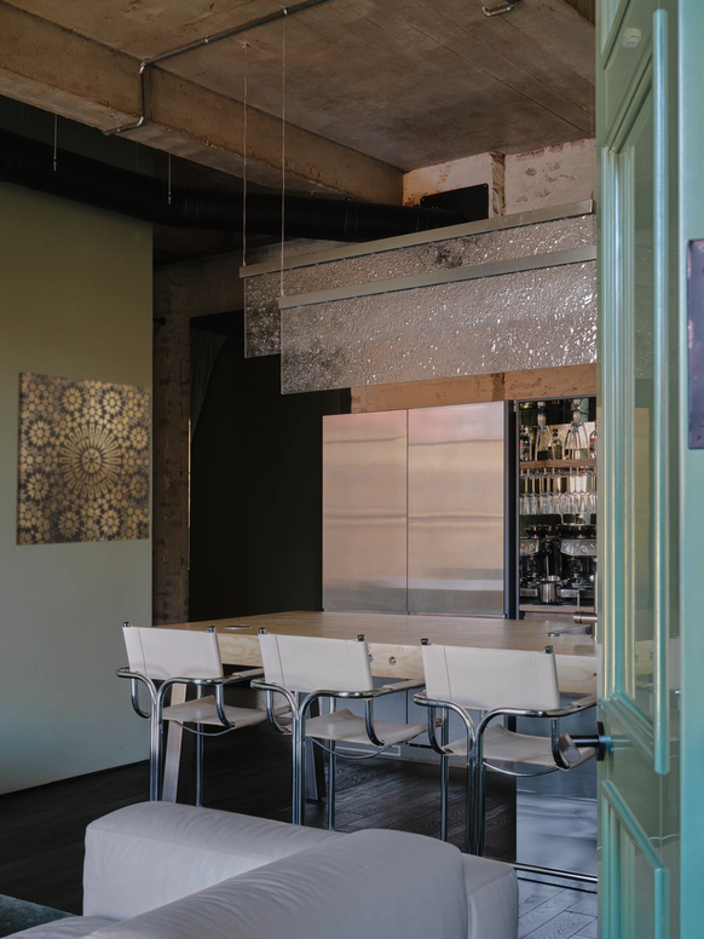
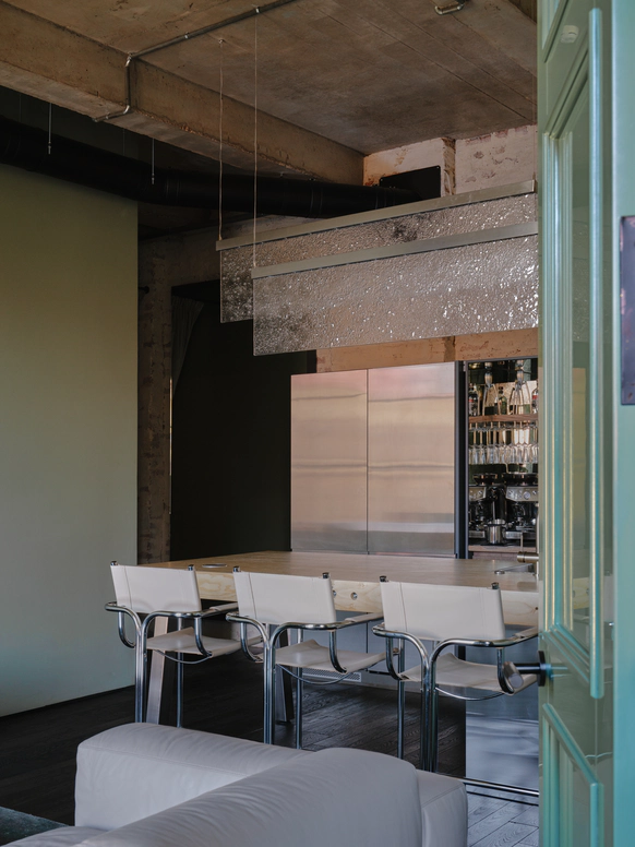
- wall art [15,370,152,547]
